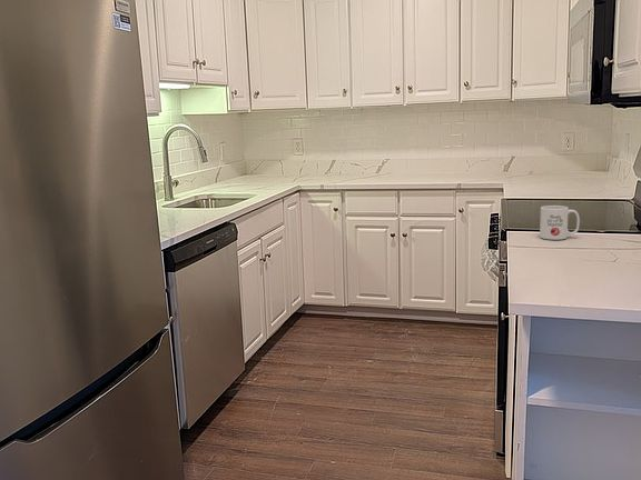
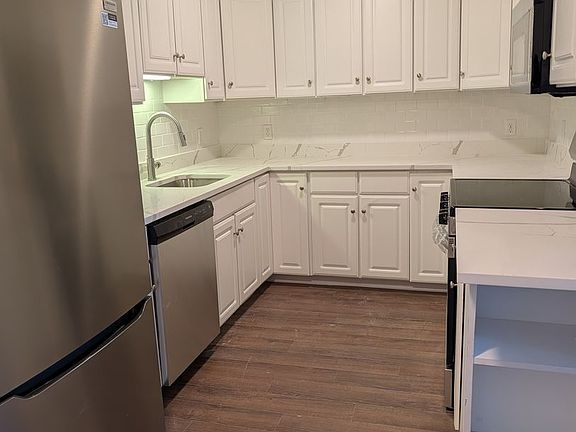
- mug [539,204,581,241]
